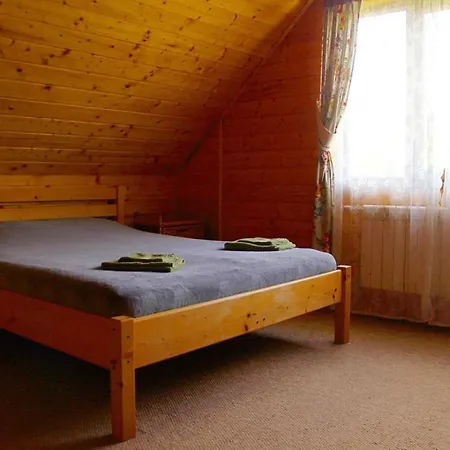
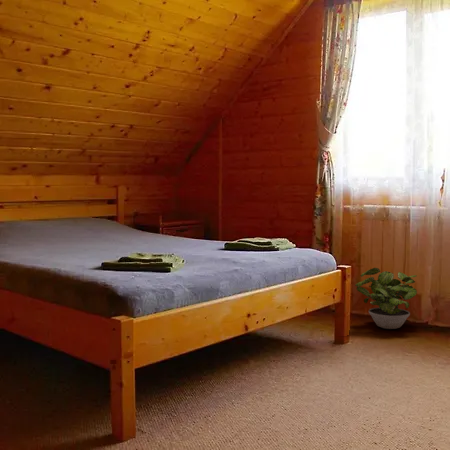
+ potted plant [354,267,418,330]
